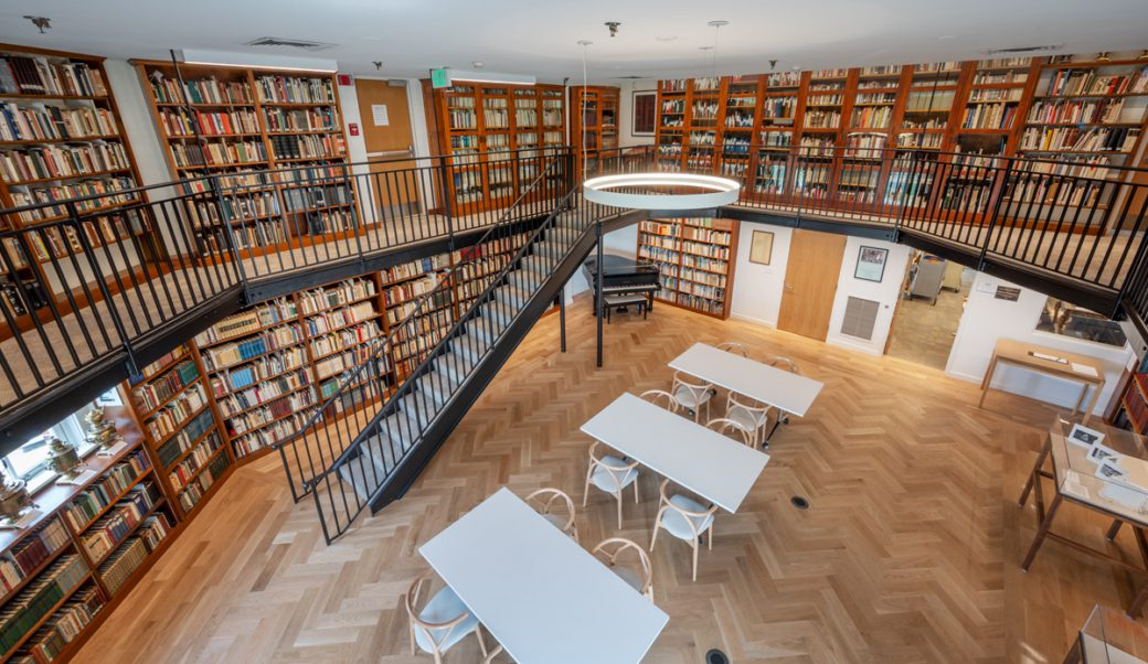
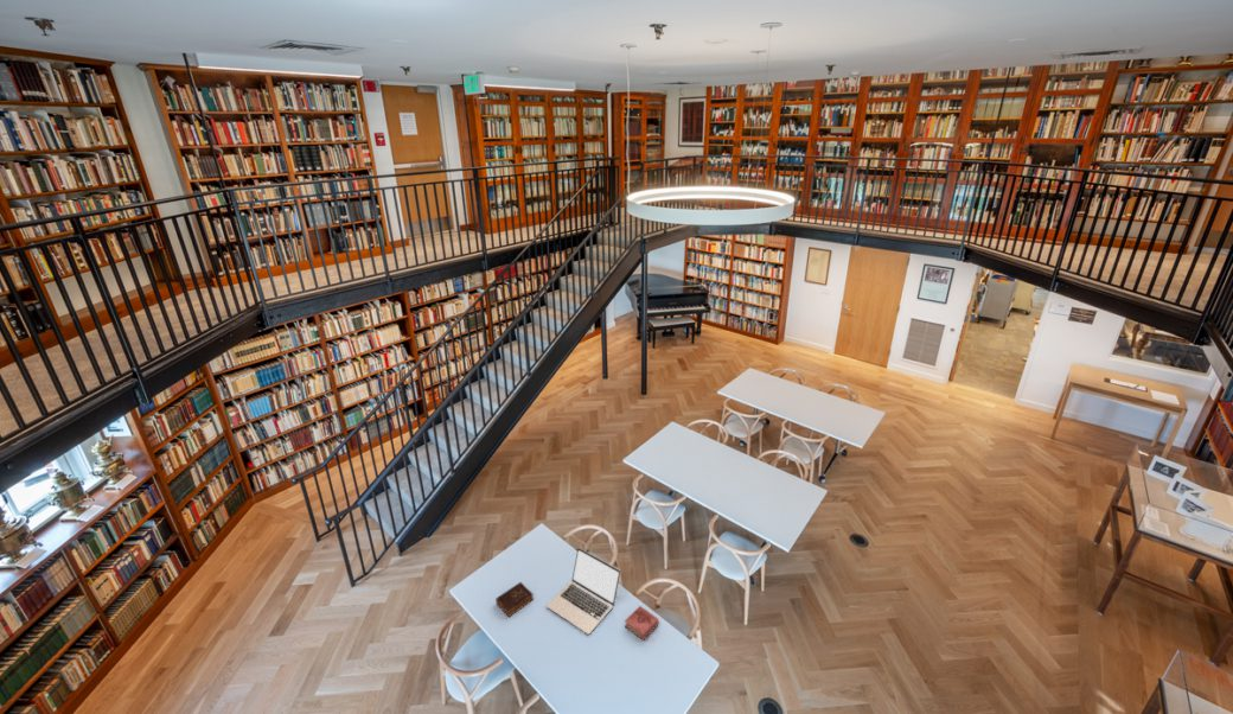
+ laptop [545,547,621,636]
+ book [494,581,535,618]
+ book [624,605,660,642]
